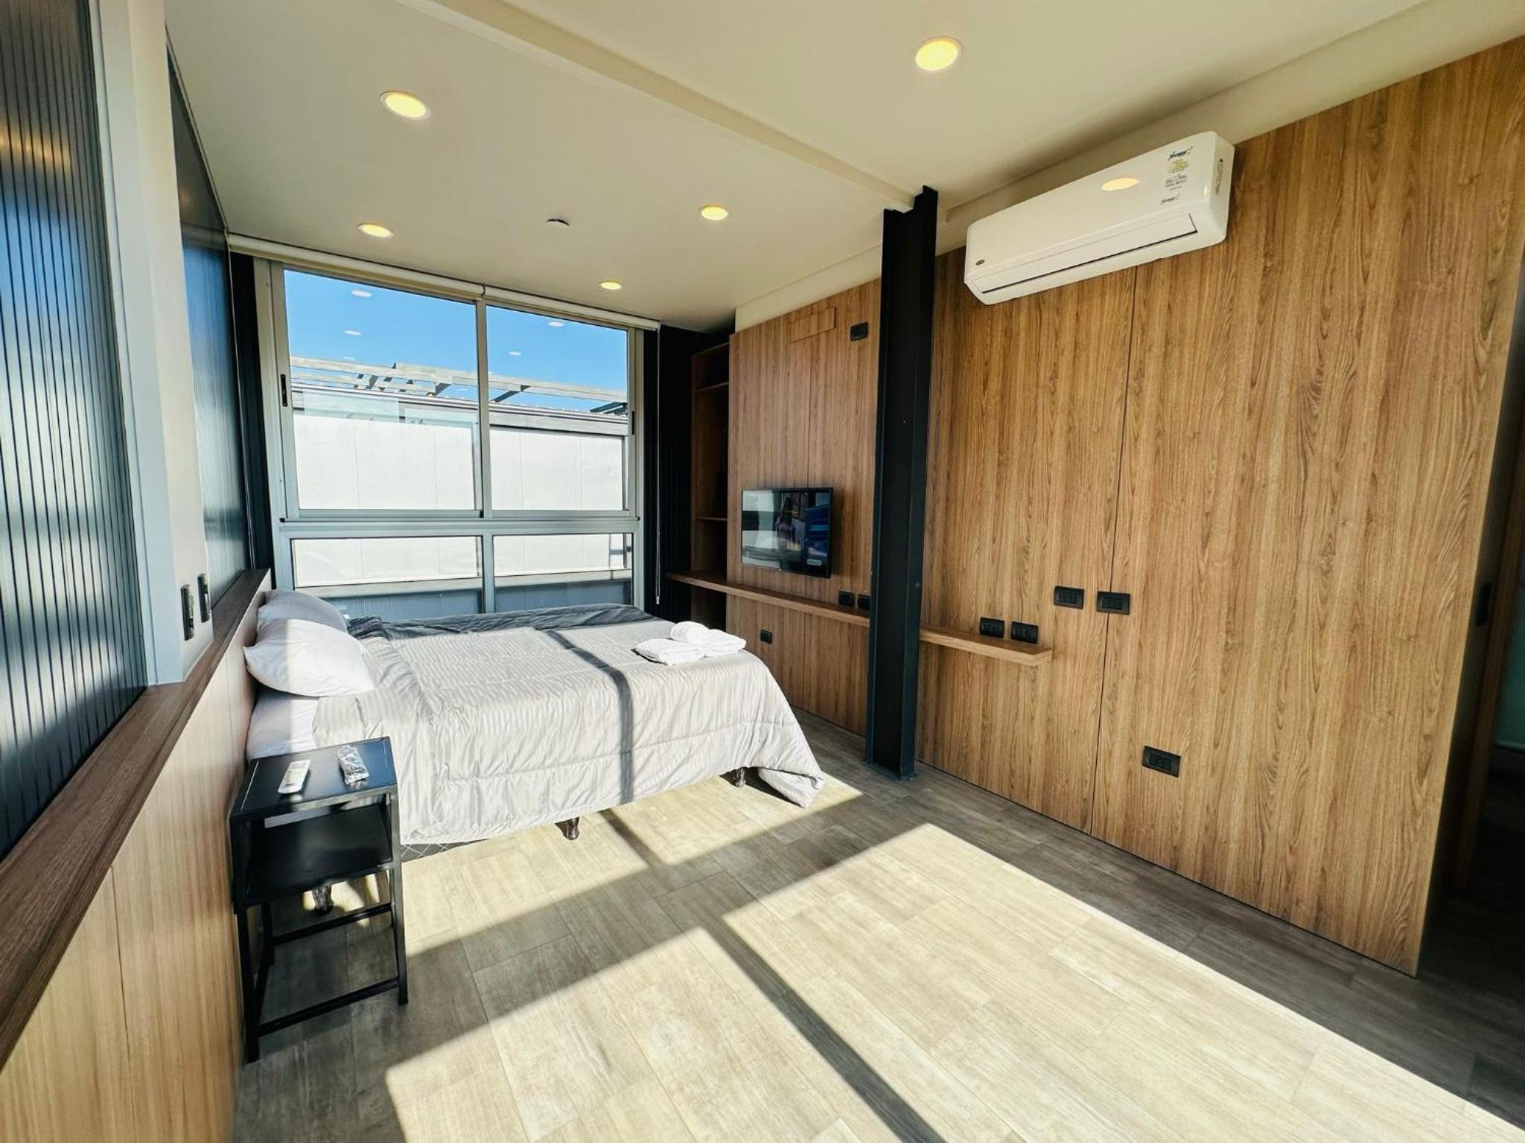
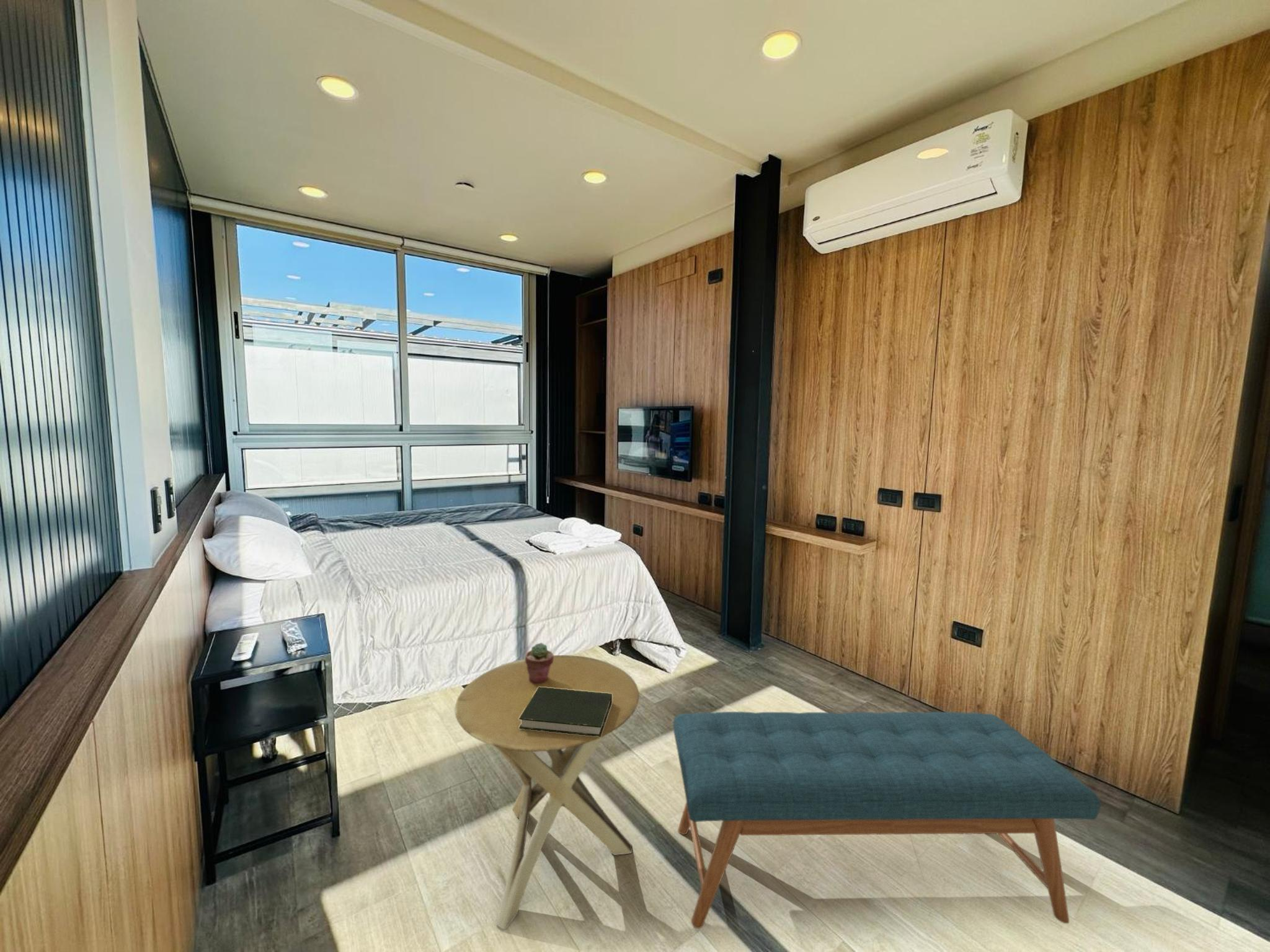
+ side table [455,655,640,930]
+ potted succulent [525,642,554,684]
+ bench [673,711,1101,929]
+ book [519,687,612,737]
